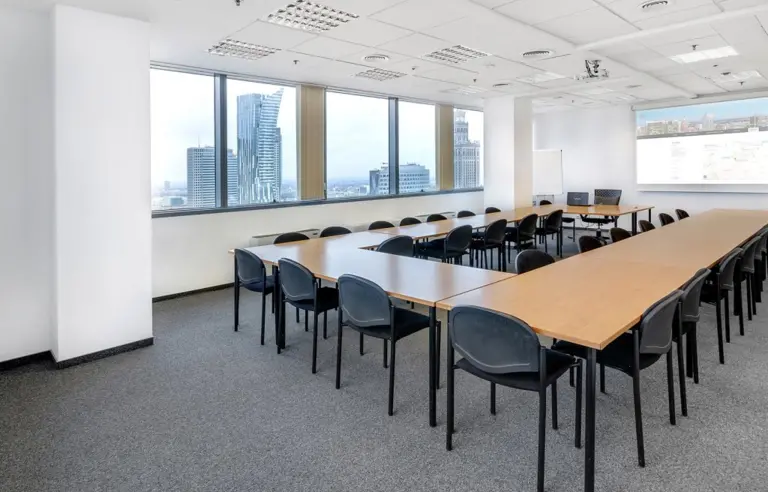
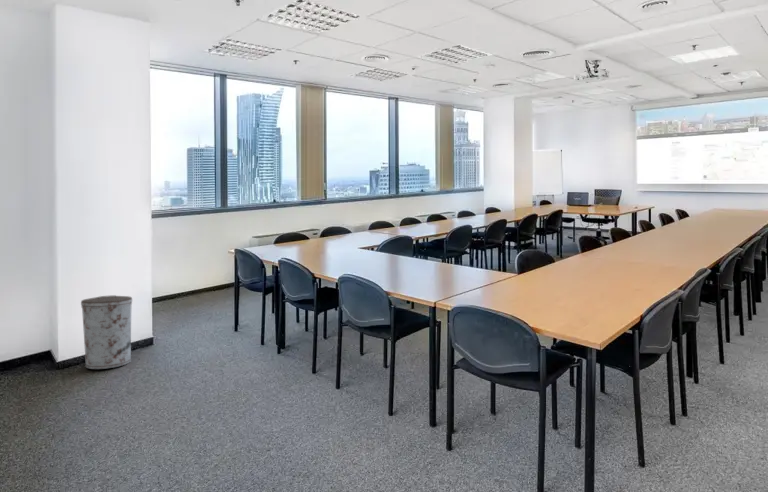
+ trash can [80,294,133,370]
